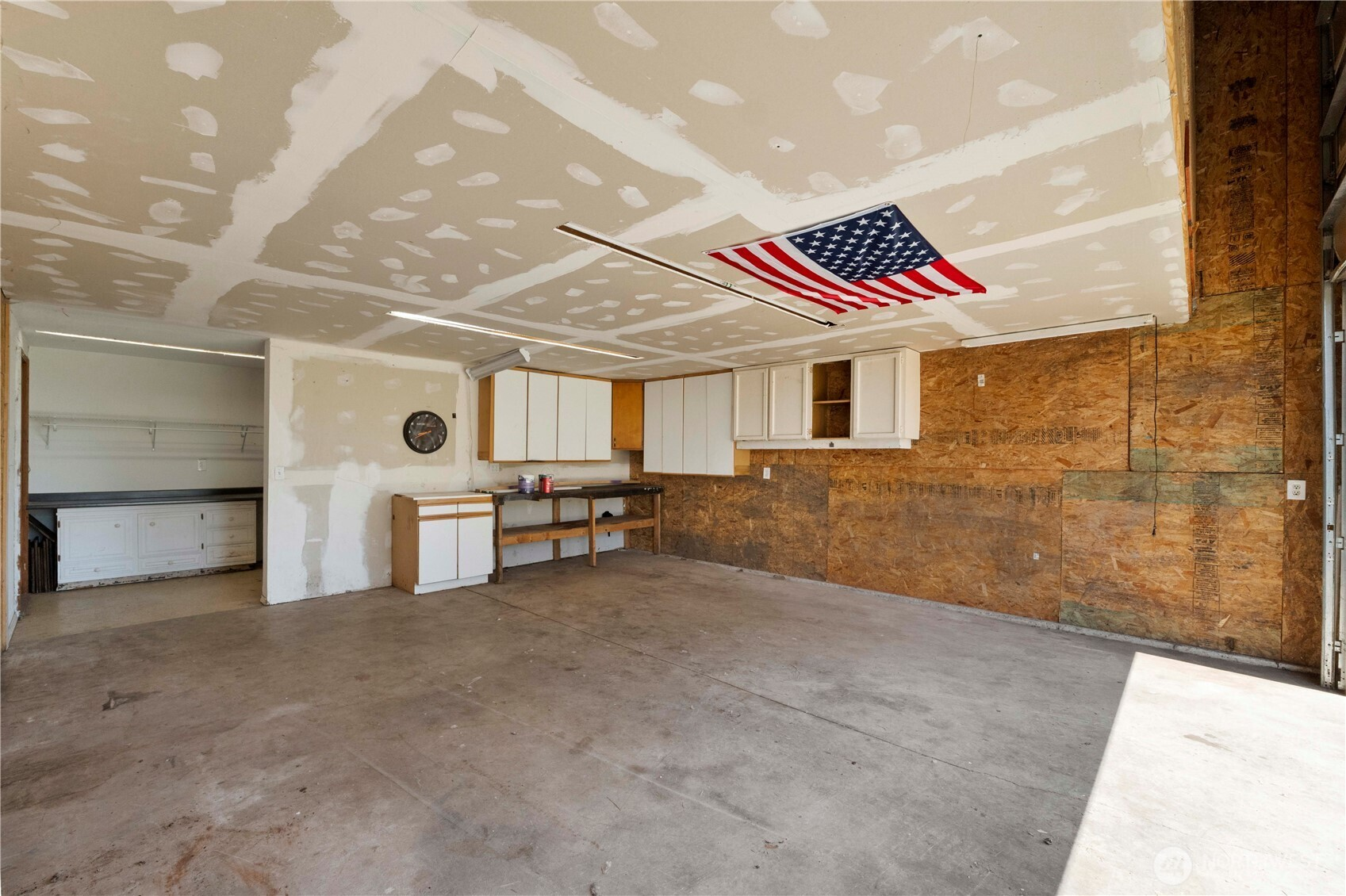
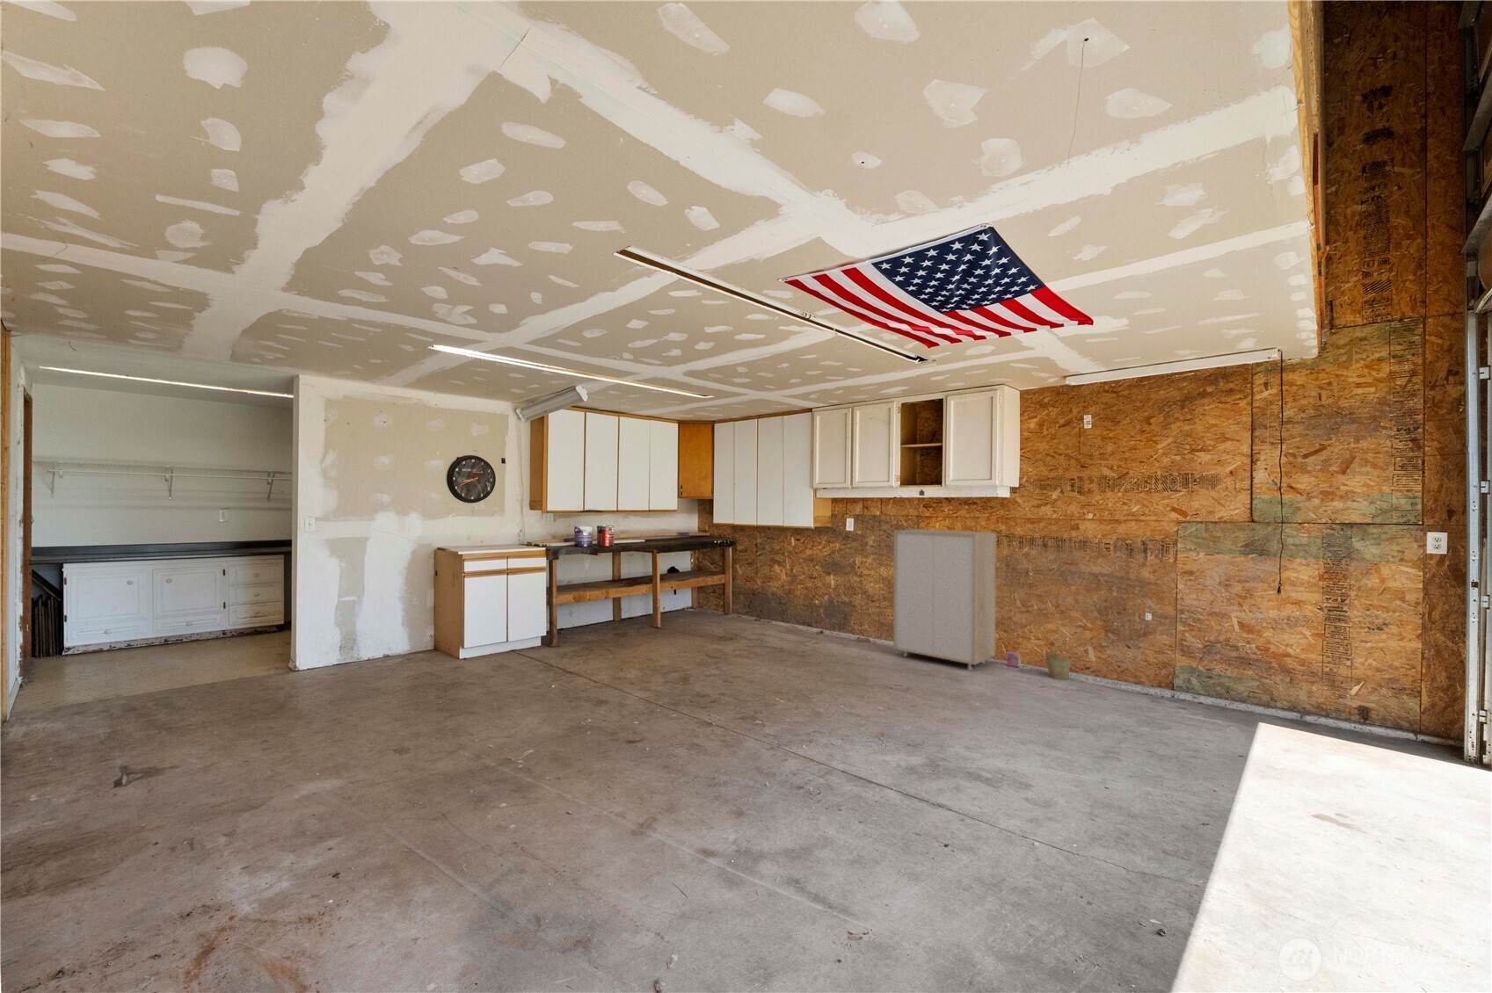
+ box [1005,652,1022,668]
+ bucket [1044,641,1073,680]
+ storage cabinet [892,529,997,670]
